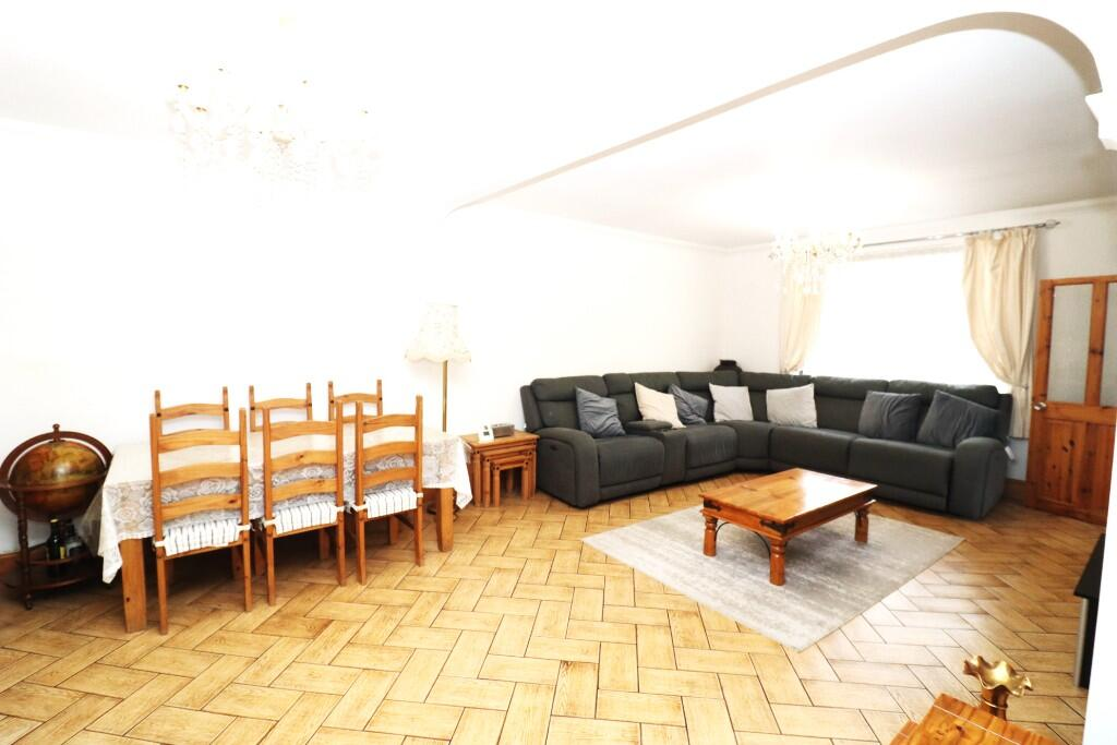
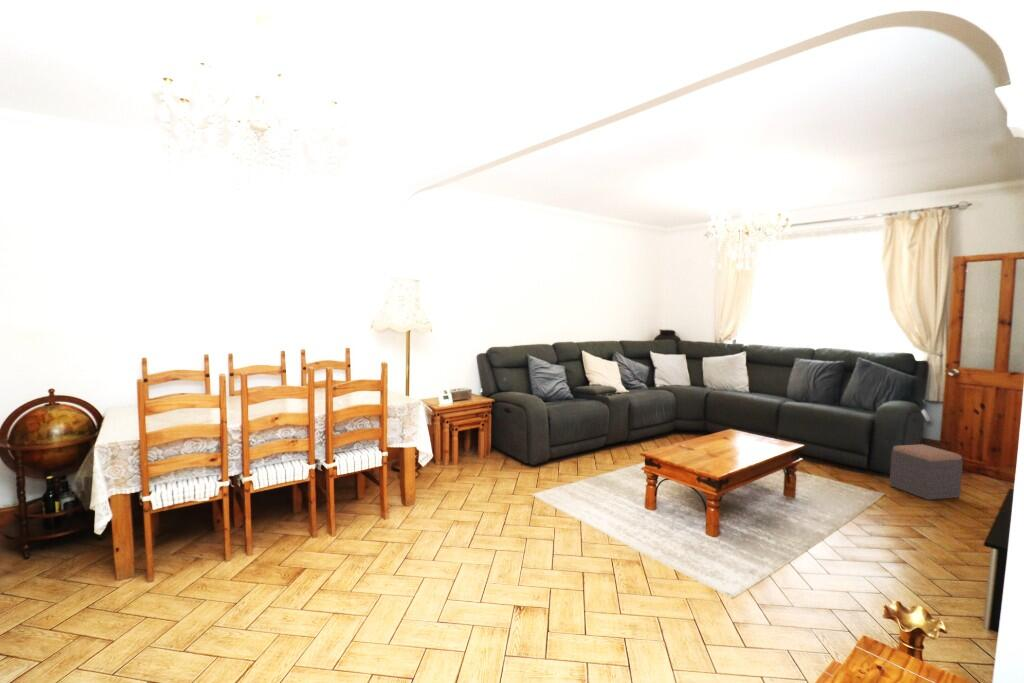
+ footstool [888,443,964,501]
